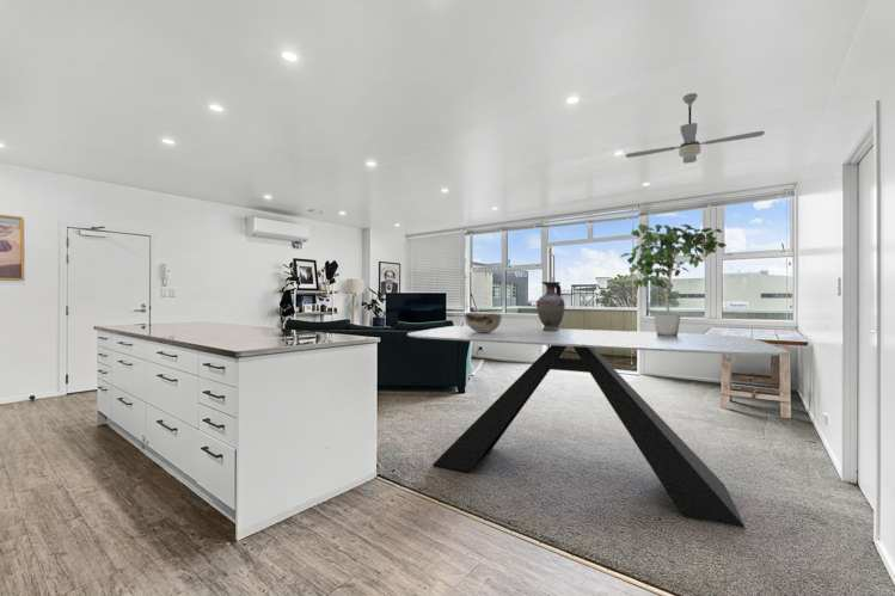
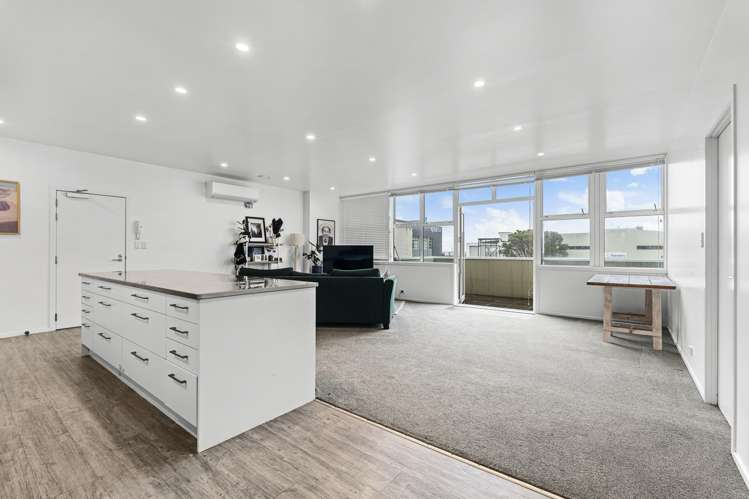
- potted plant [619,223,728,337]
- decorative bowl [464,312,503,332]
- vase [535,281,566,331]
- dining table [406,325,789,529]
- ceiling fan [625,92,766,165]
